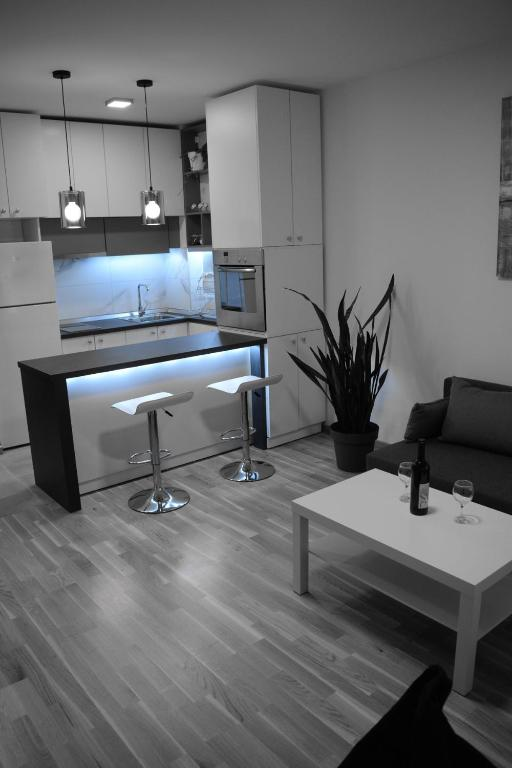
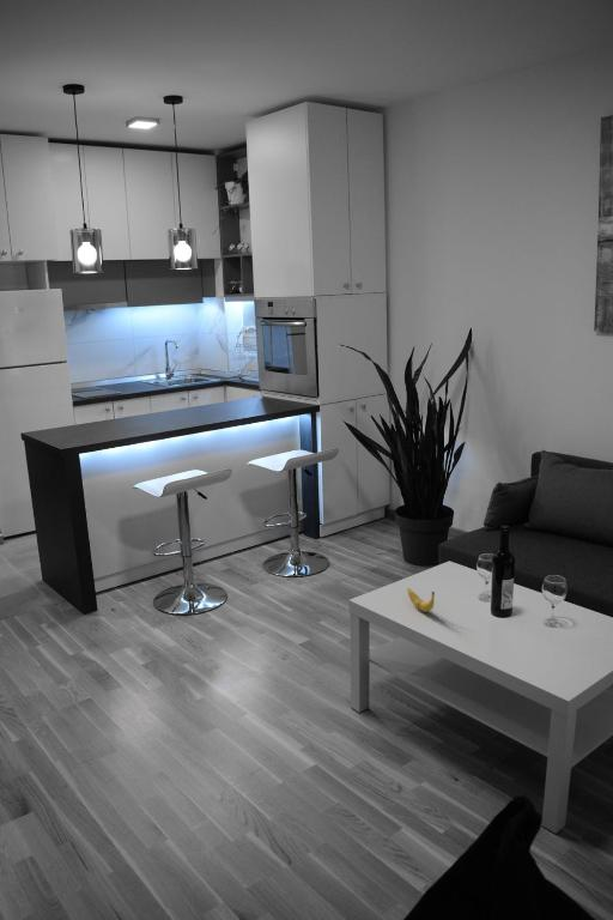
+ banana [406,587,436,613]
